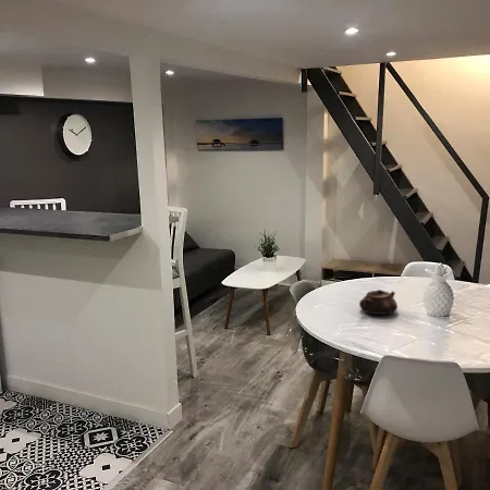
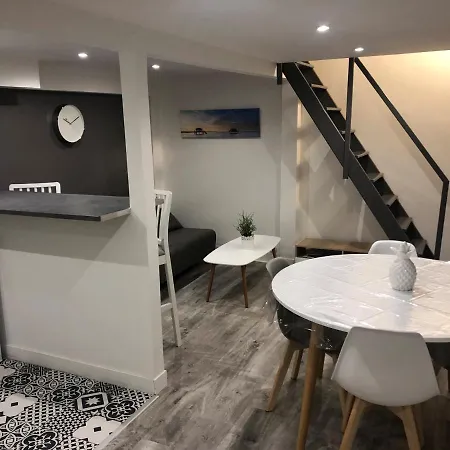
- teapot [358,289,399,316]
